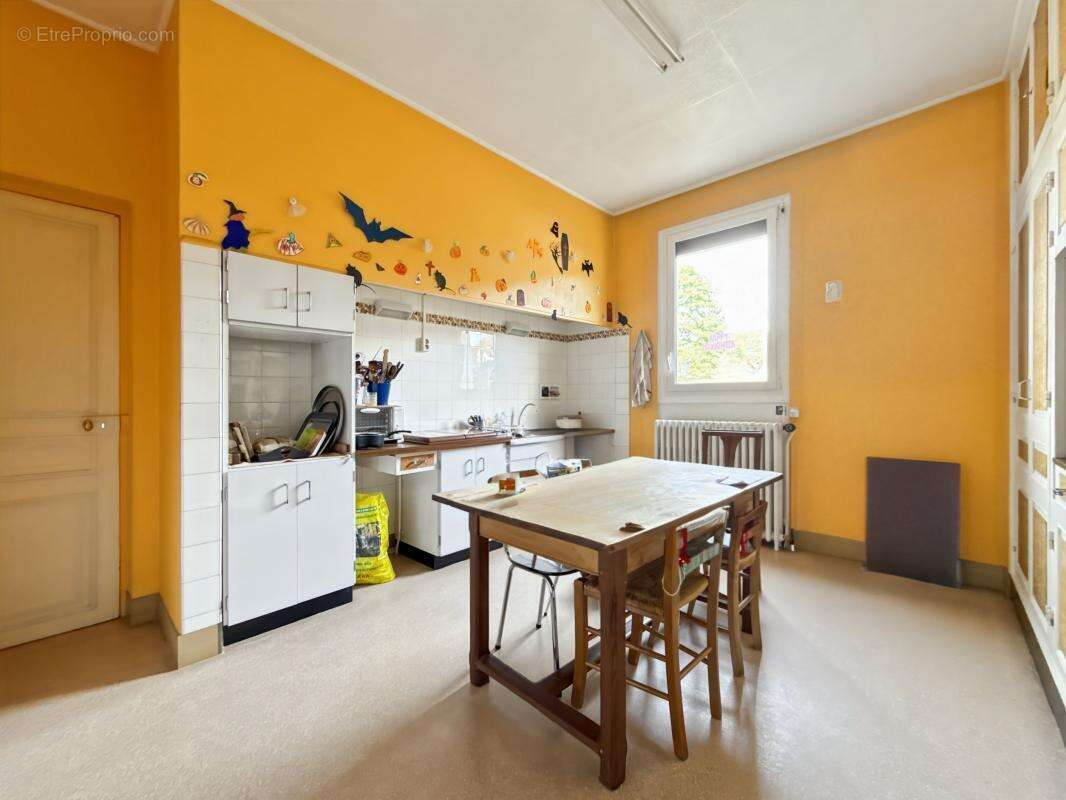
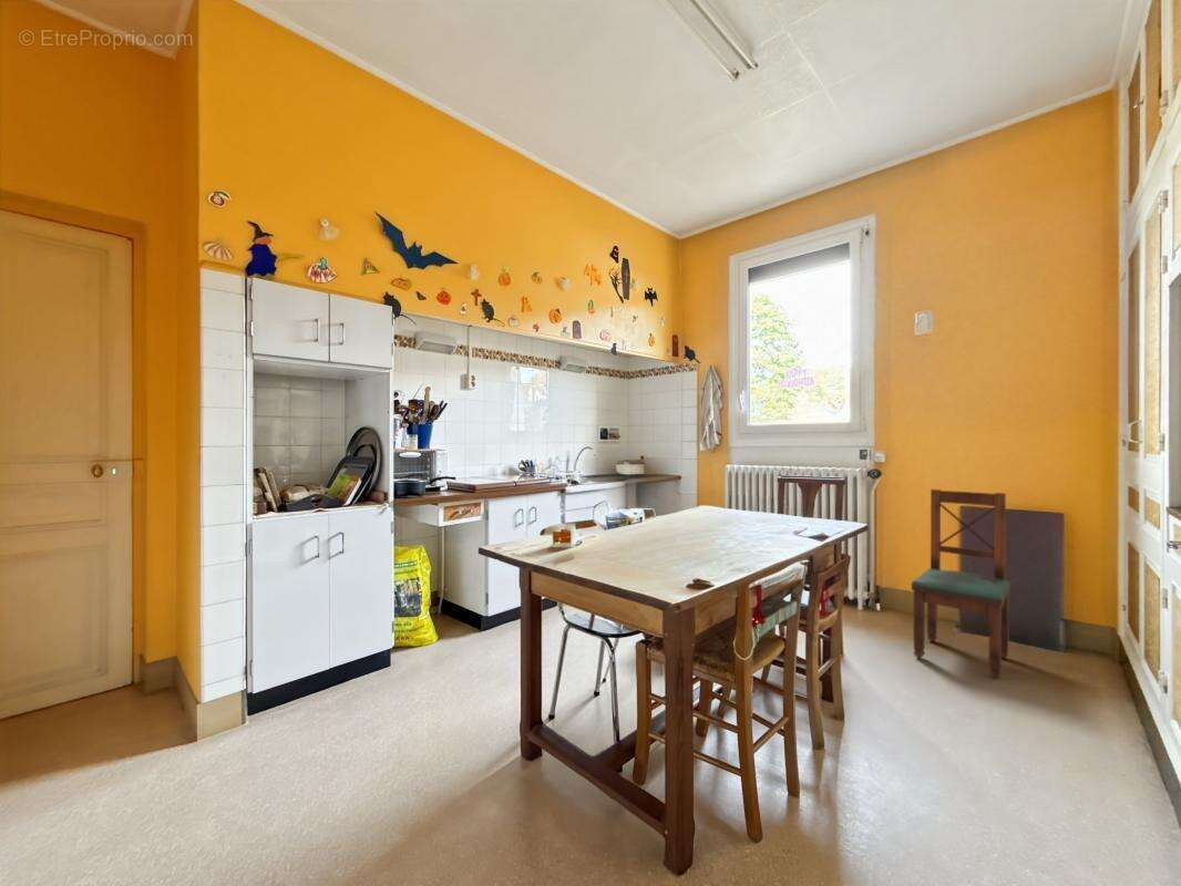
+ dining chair [910,488,1011,679]
